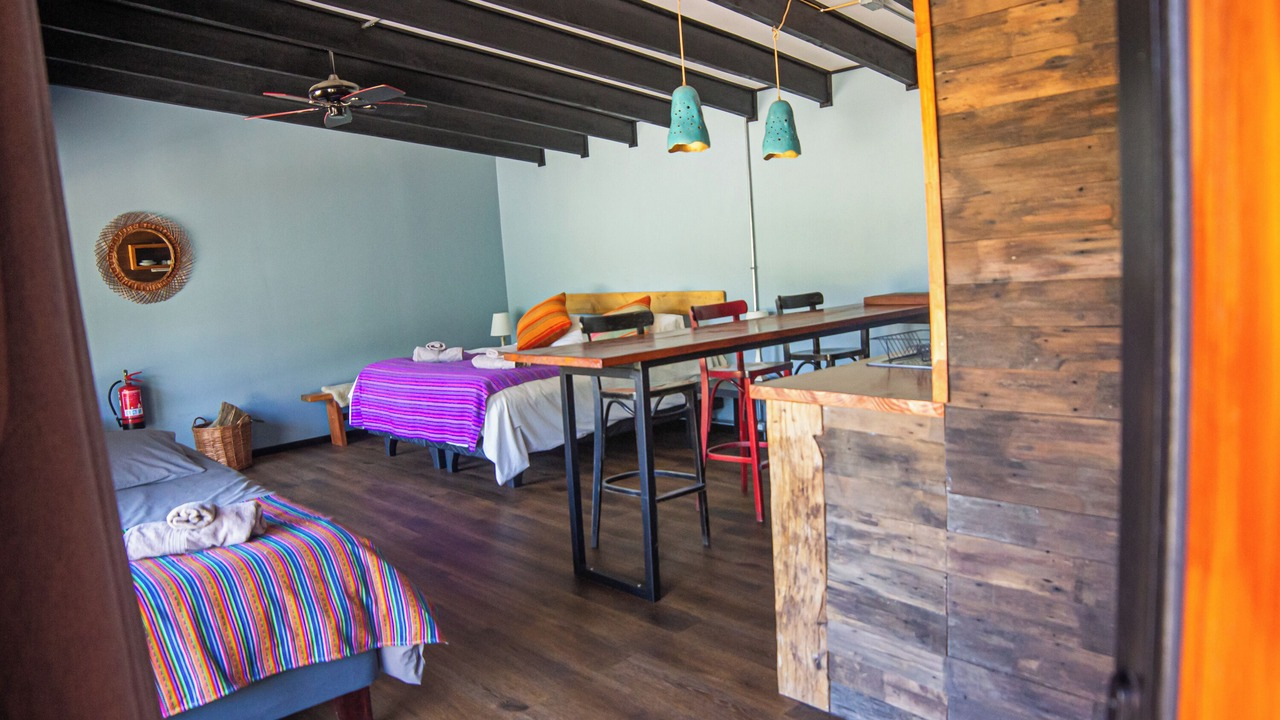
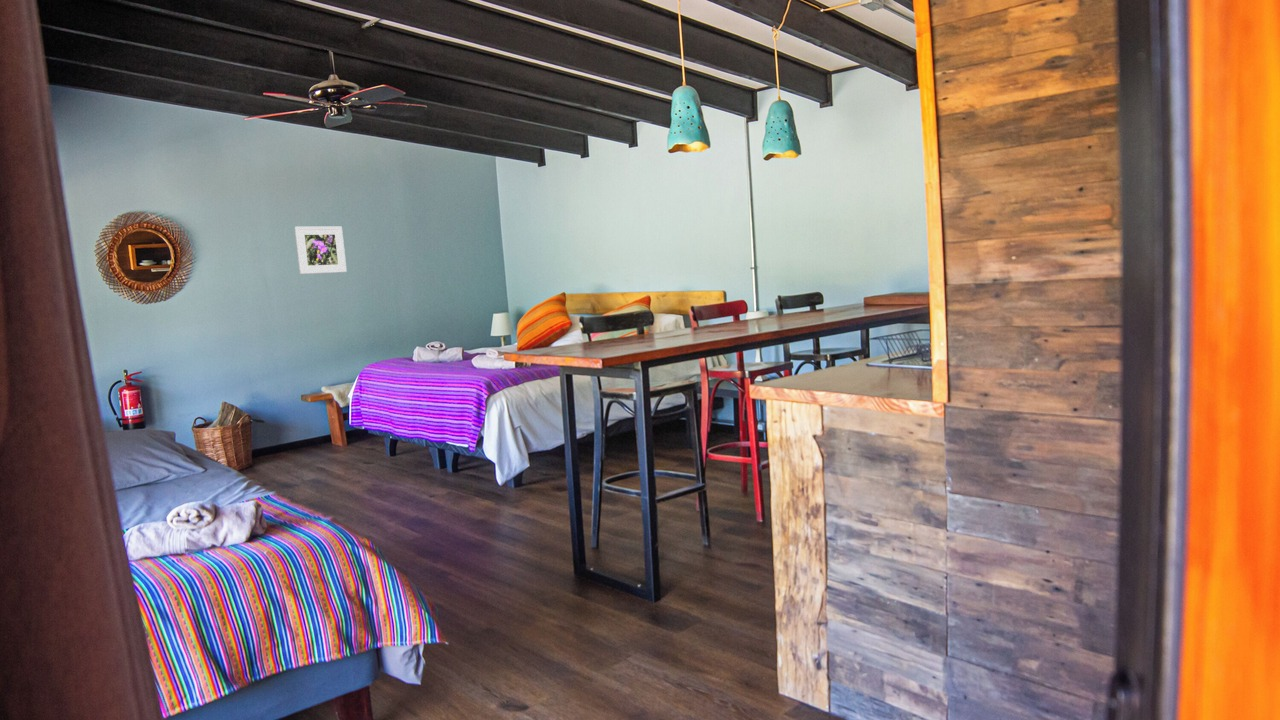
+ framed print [294,226,348,275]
